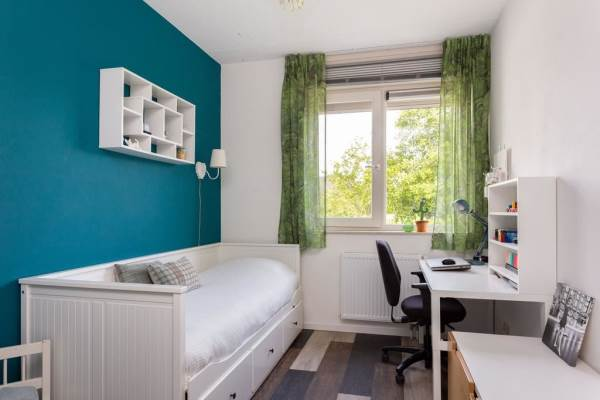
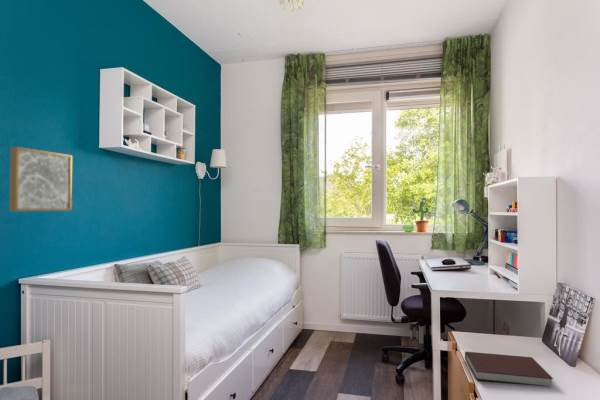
+ wall art [9,146,73,212]
+ notebook [464,351,554,387]
